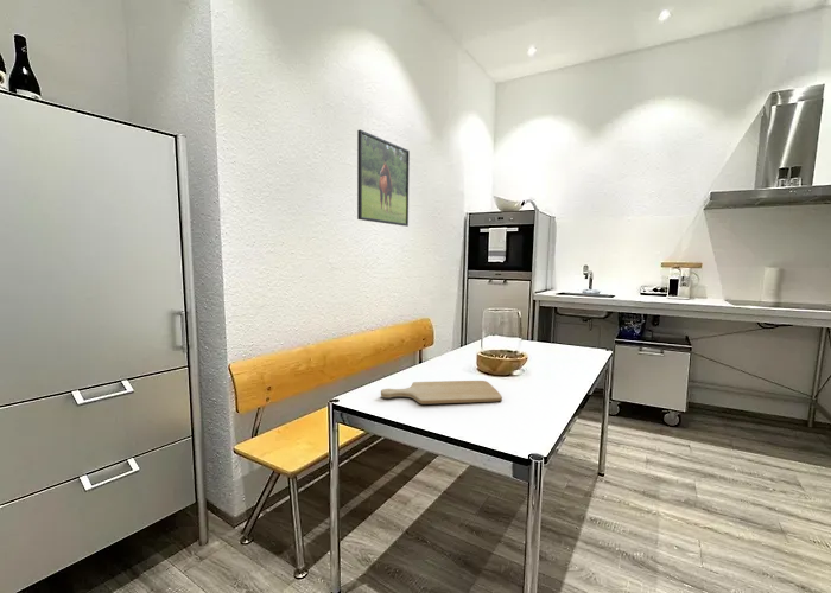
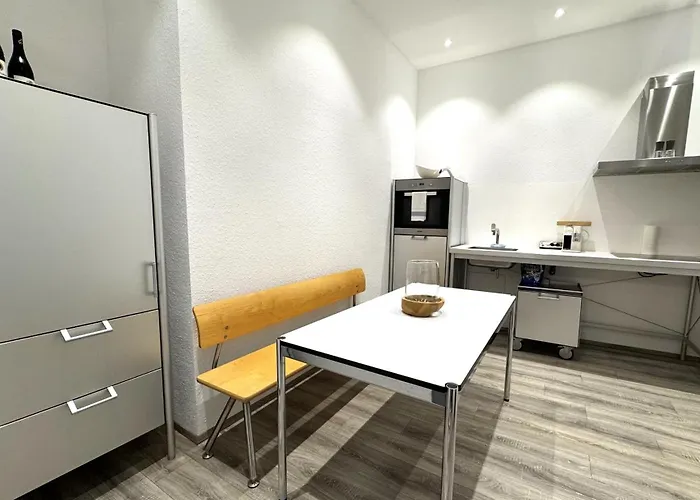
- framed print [356,128,411,228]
- chopping board [380,380,503,406]
